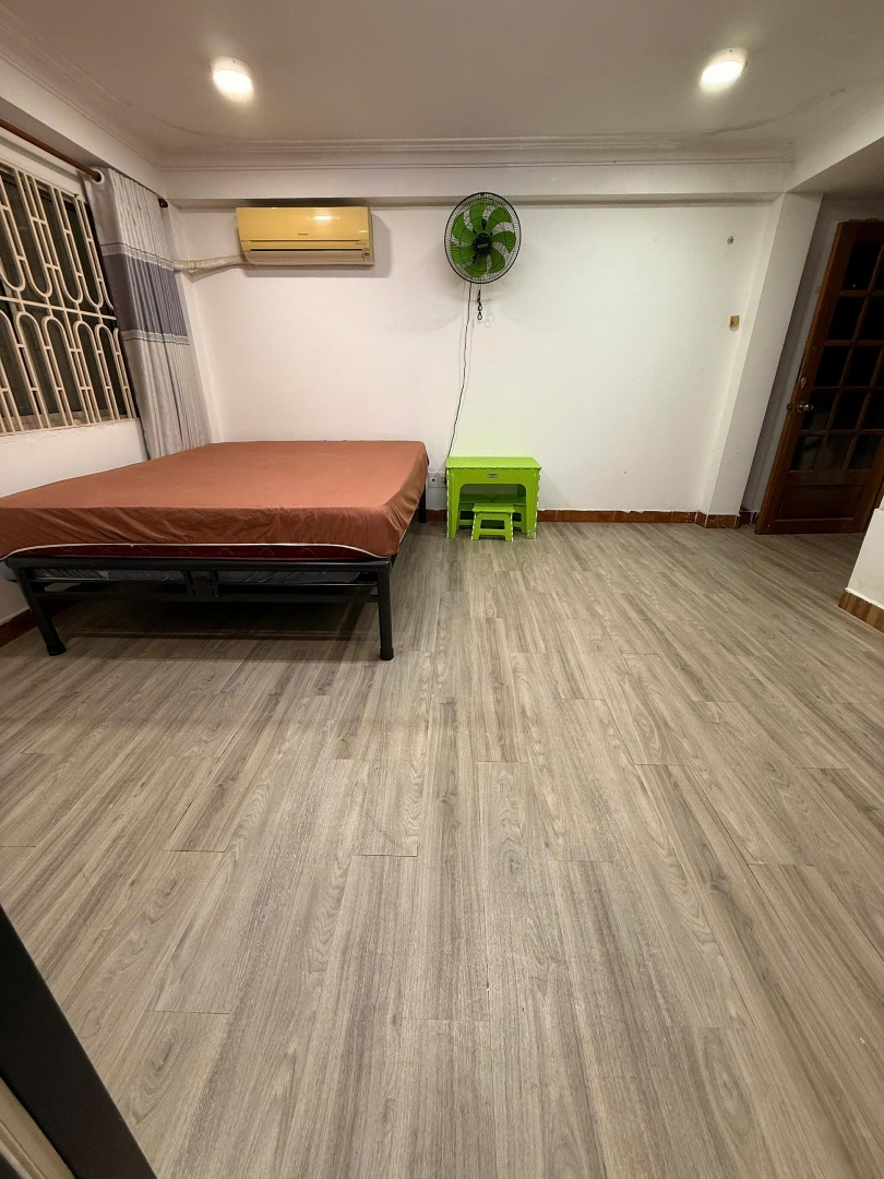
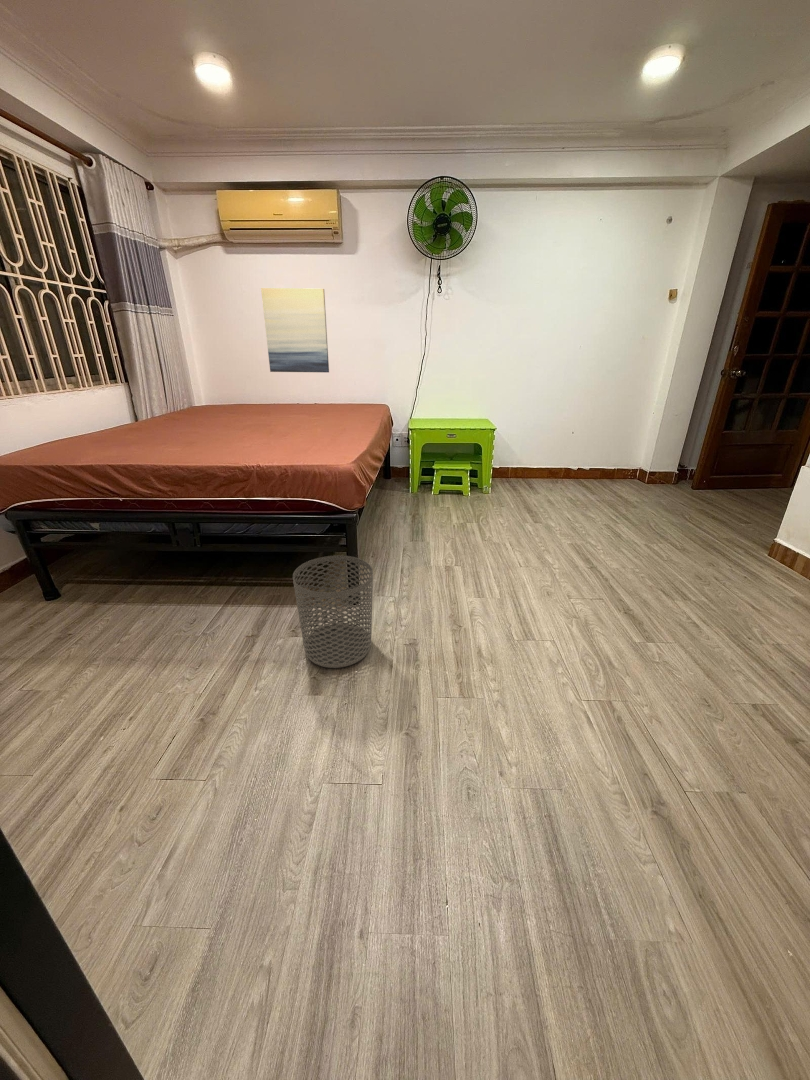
+ waste bin [292,555,374,669]
+ wall art [260,287,330,373]
